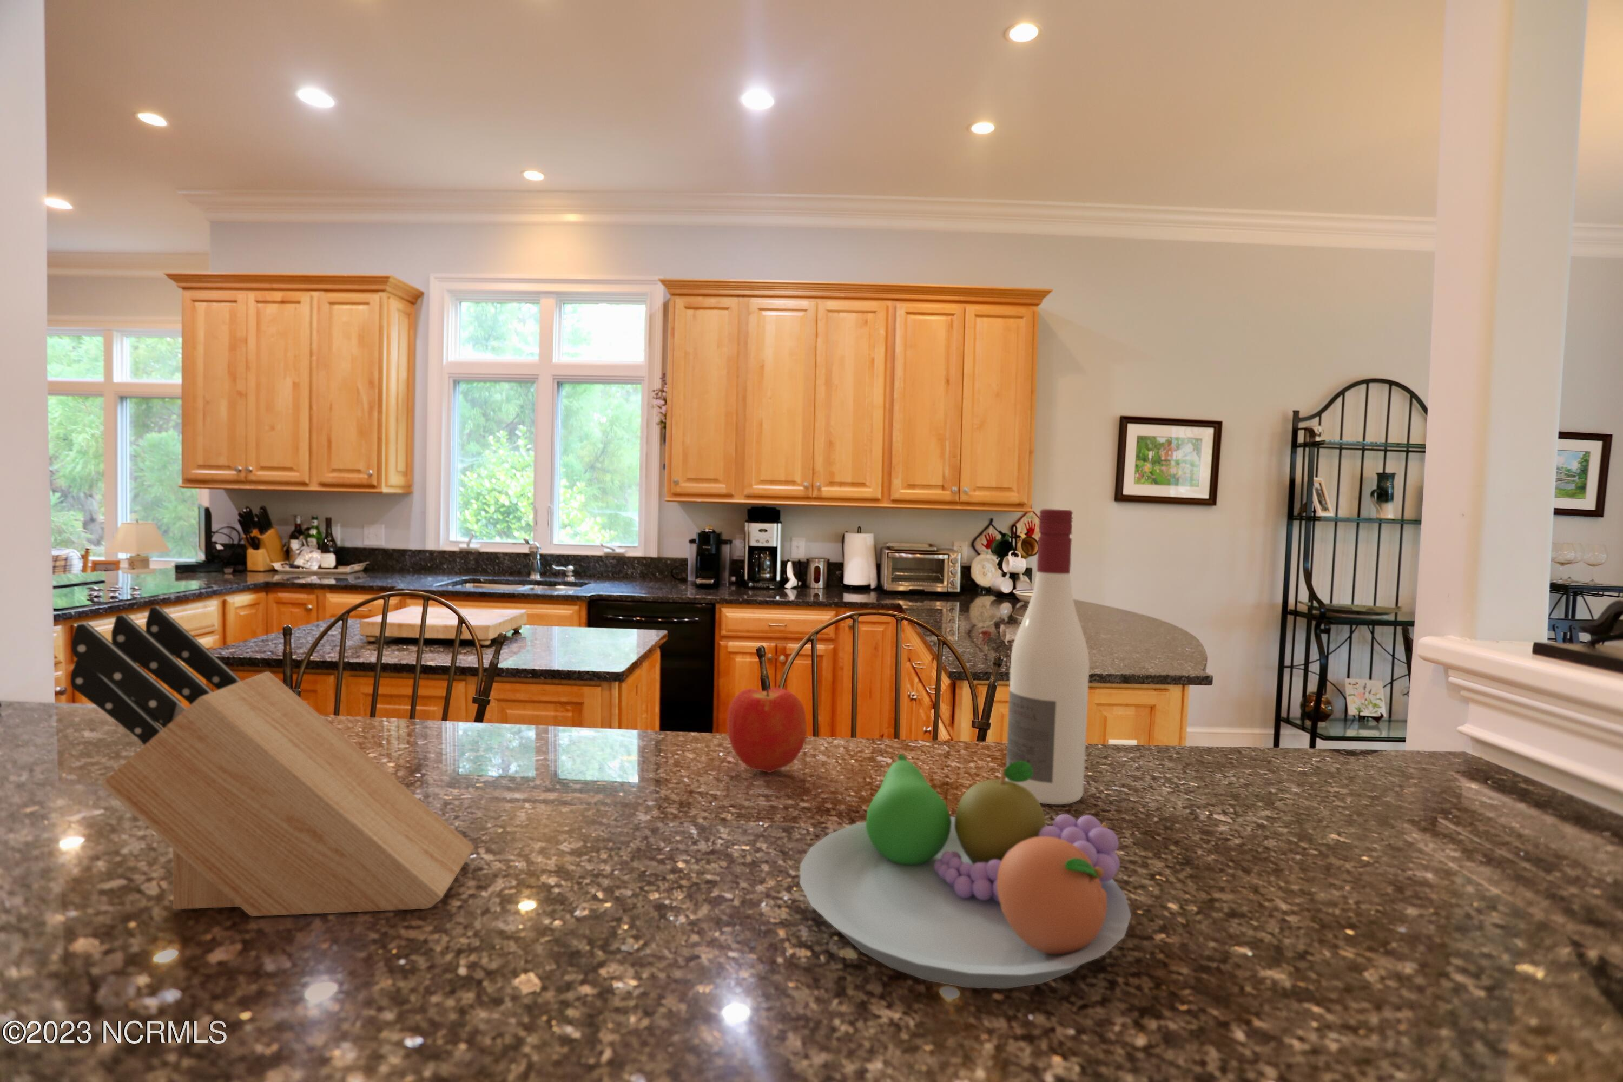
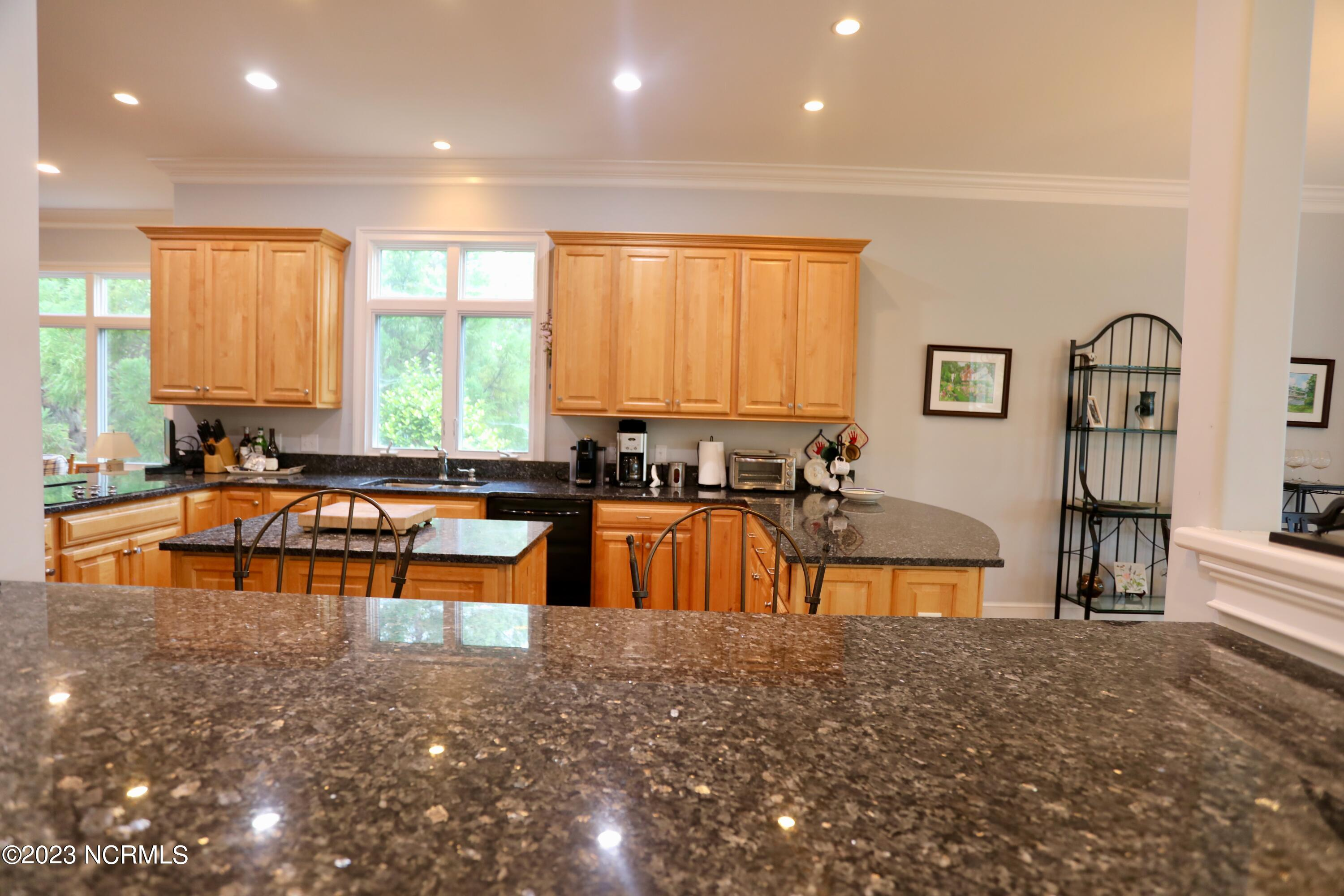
- fruit bowl [799,754,1132,989]
- alcohol [1005,508,1090,805]
- knife block [70,605,475,917]
- apple [727,685,807,773]
